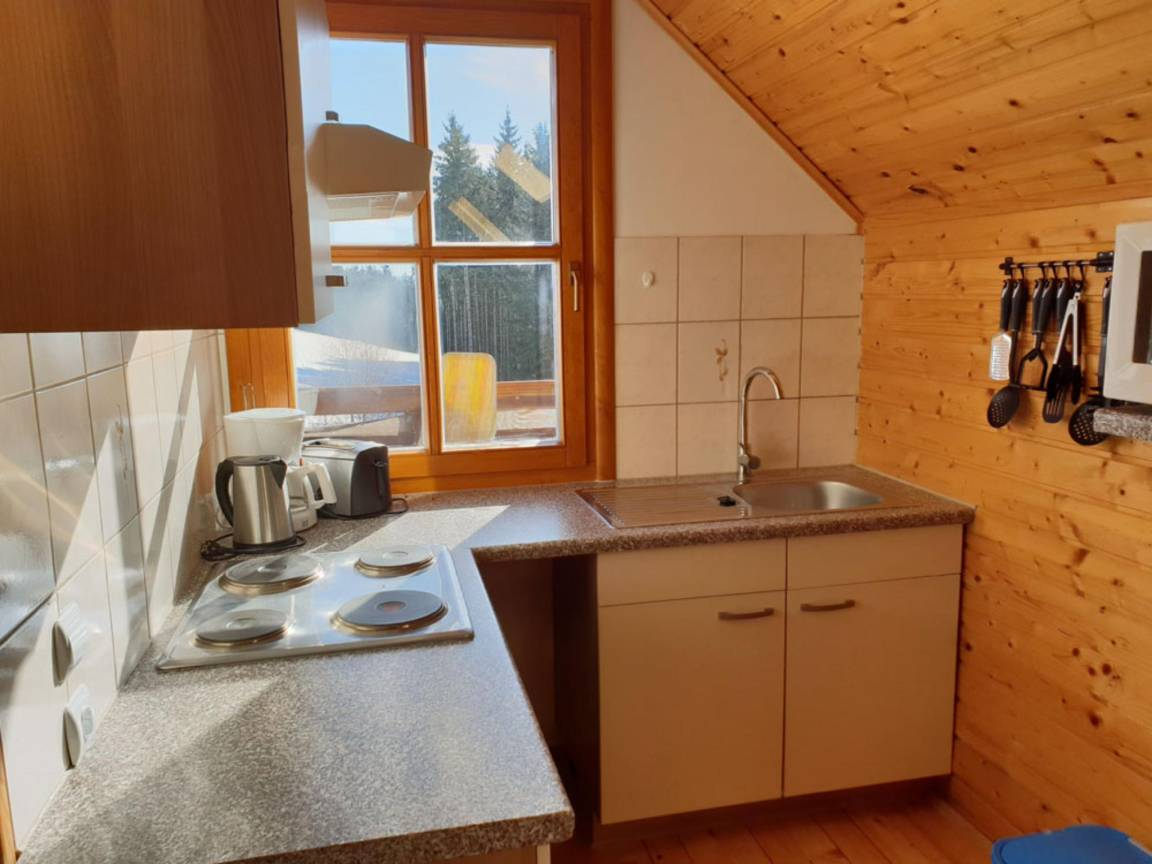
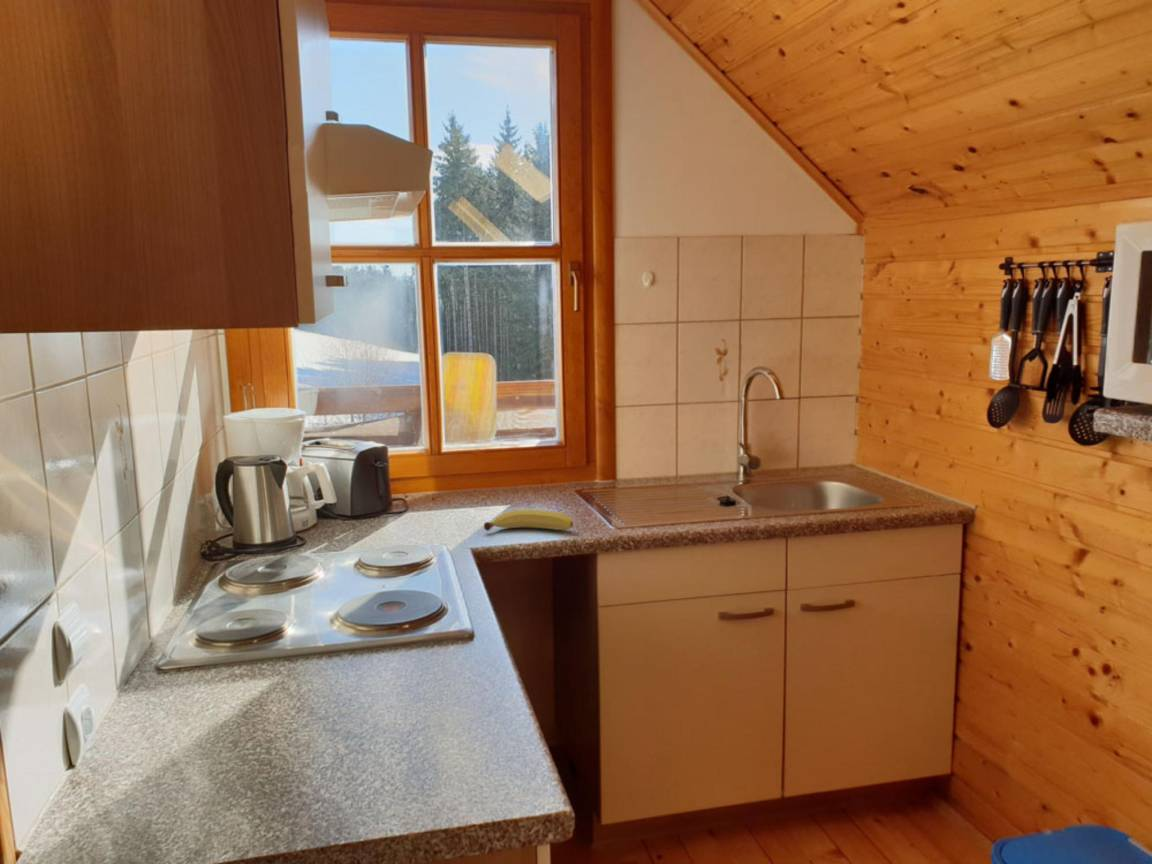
+ fruit [483,509,575,532]
